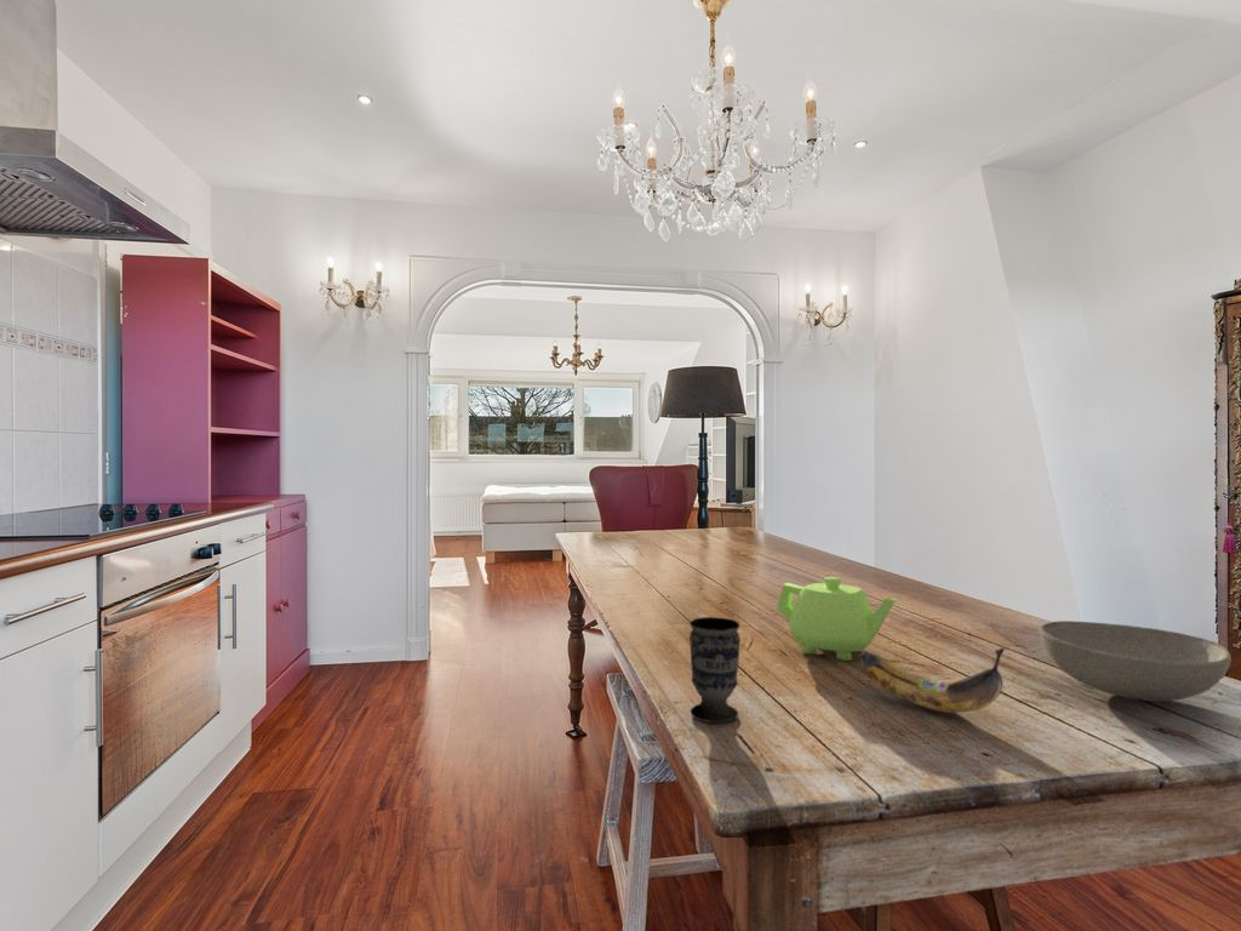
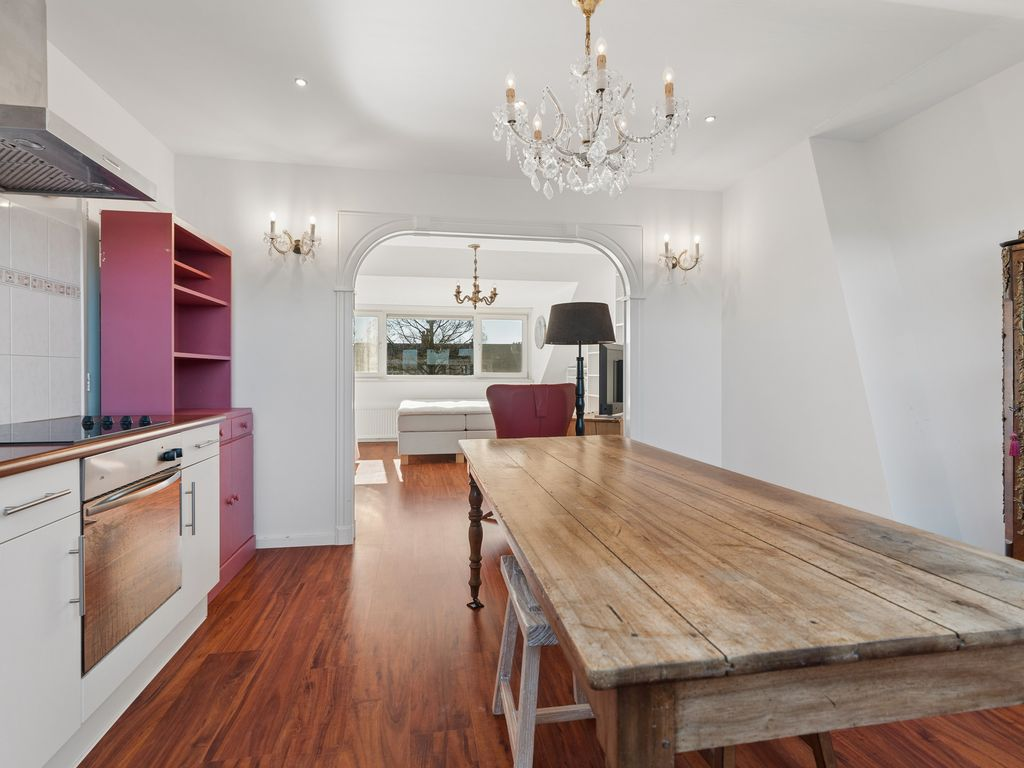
- bowl [1037,619,1233,703]
- teapot [776,576,897,662]
- banana [858,645,1007,714]
- cup [688,616,742,724]
